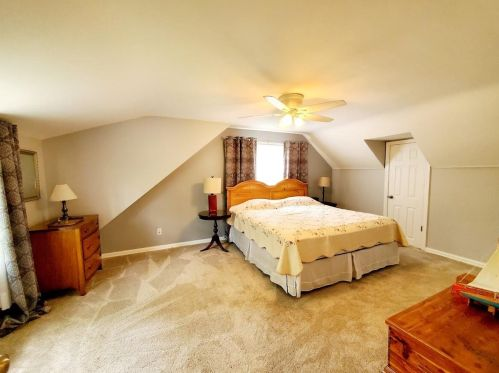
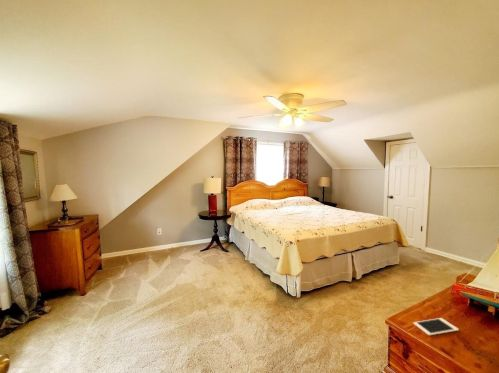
+ cell phone [412,317,460,337]
